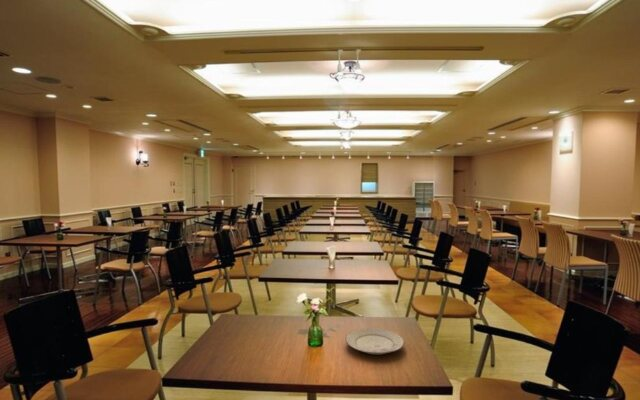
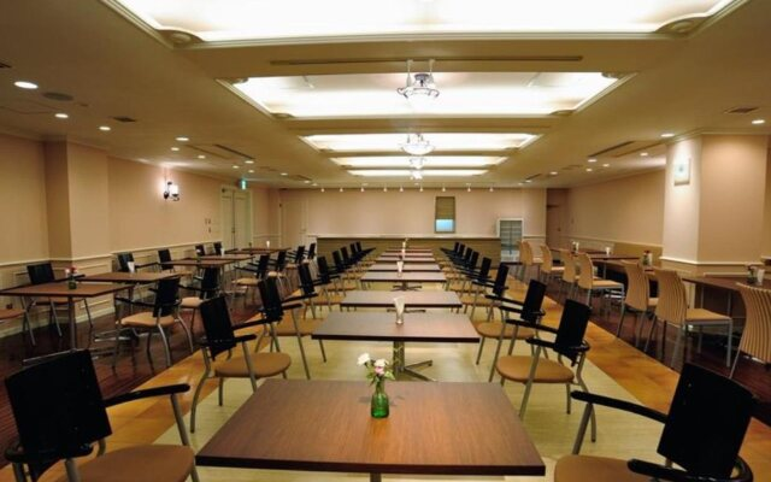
- plate [345,327,405,356]
